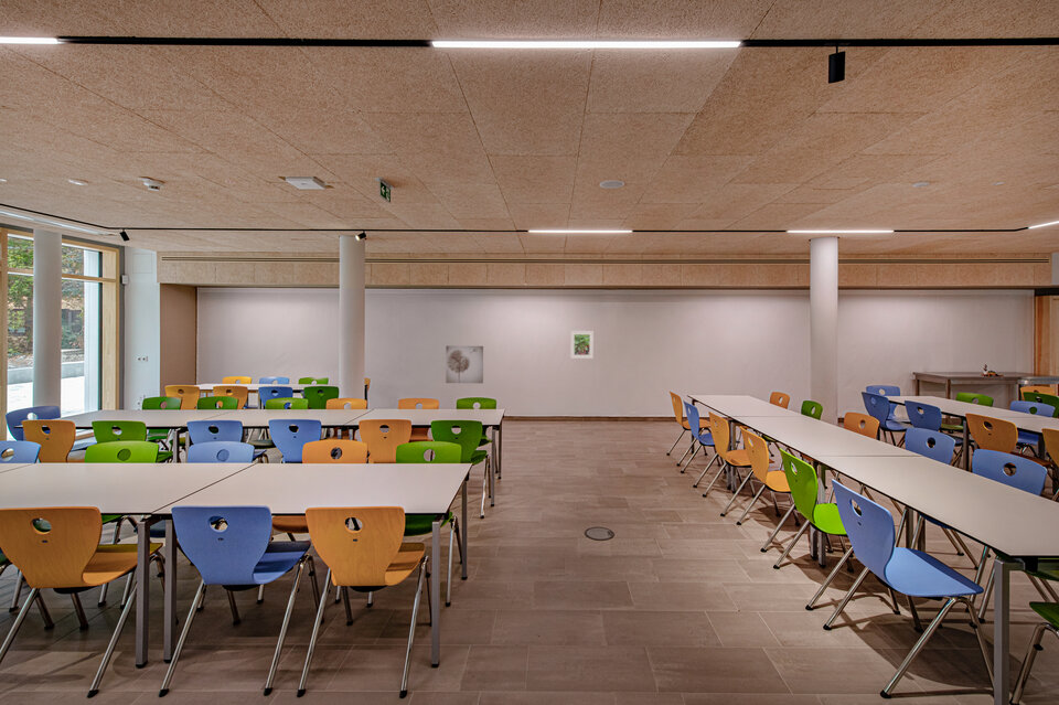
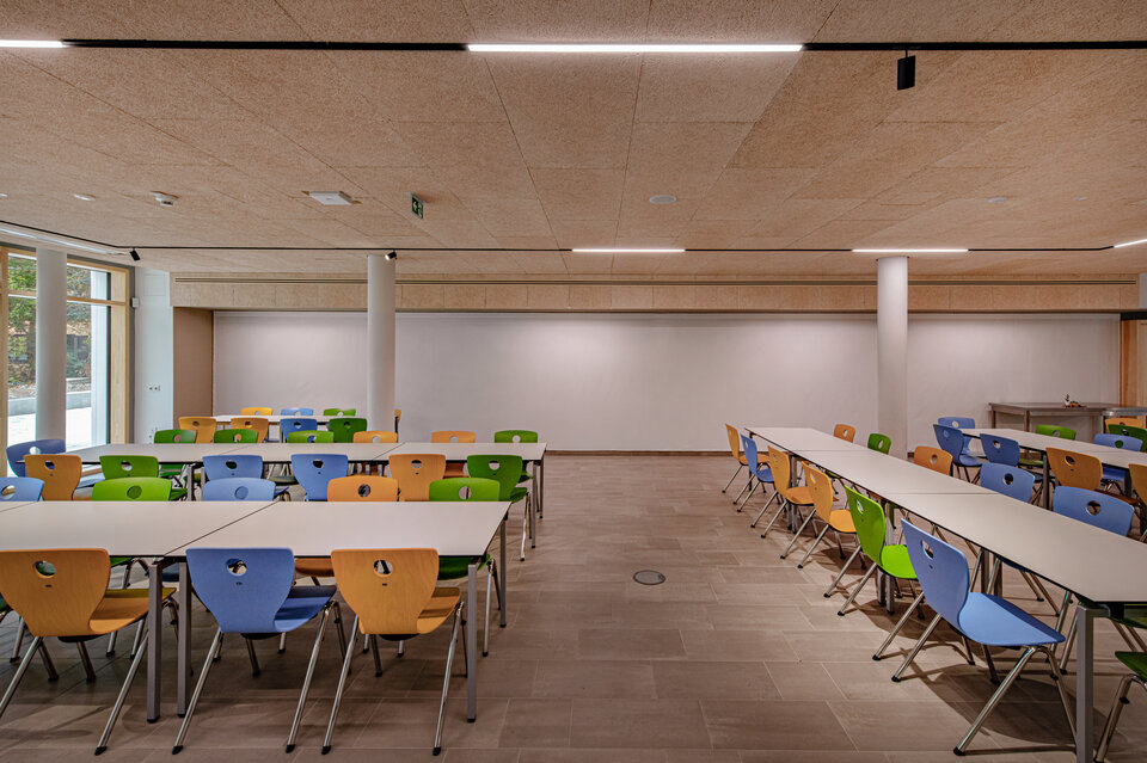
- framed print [569,330,595,360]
- wall art [445,345,484,384]
